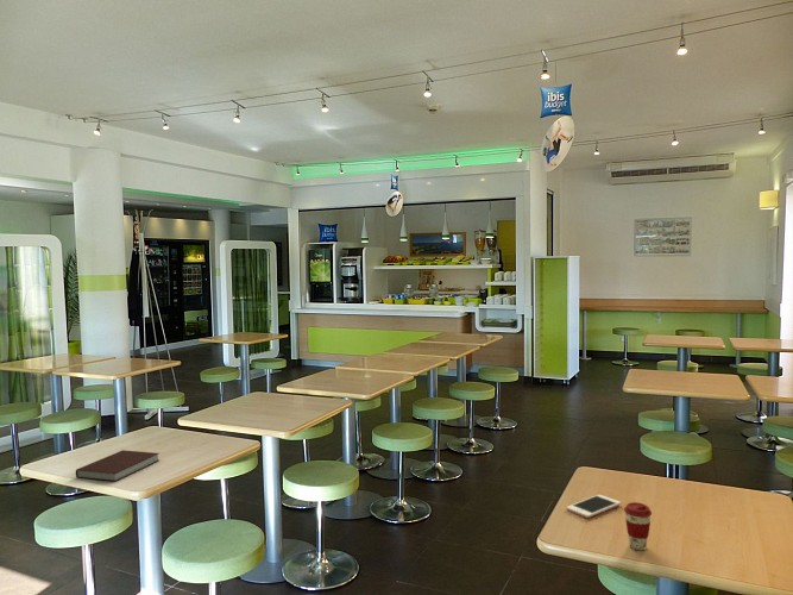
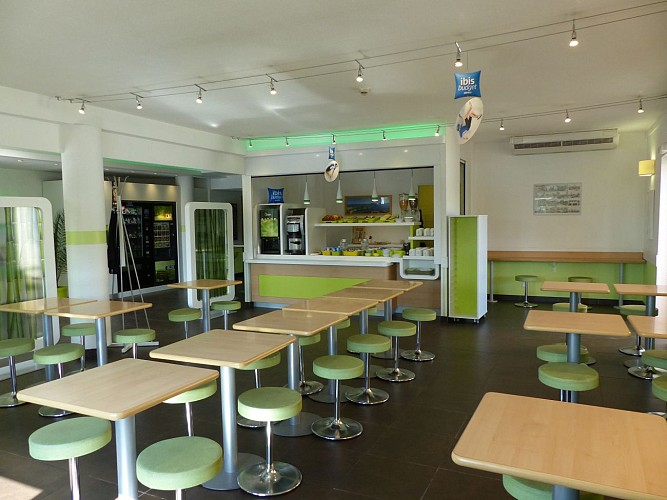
- notebook [75,449,161,482]
- coffee cup [623,501,653,551]
- cell phone [566,494,622,519]
